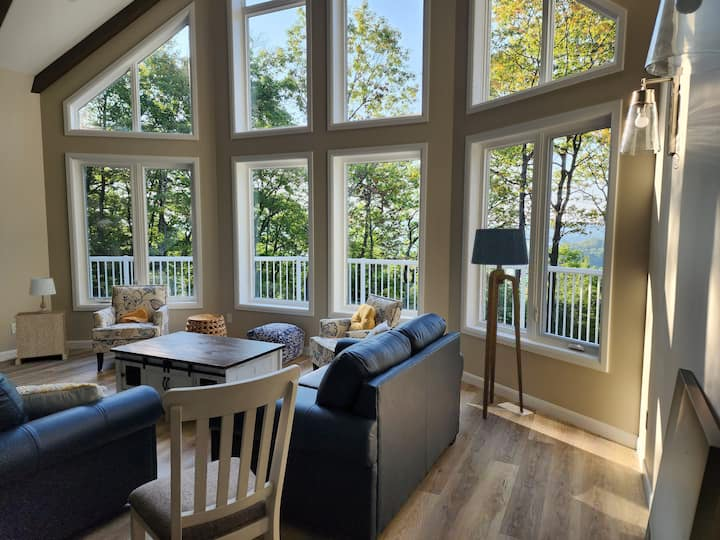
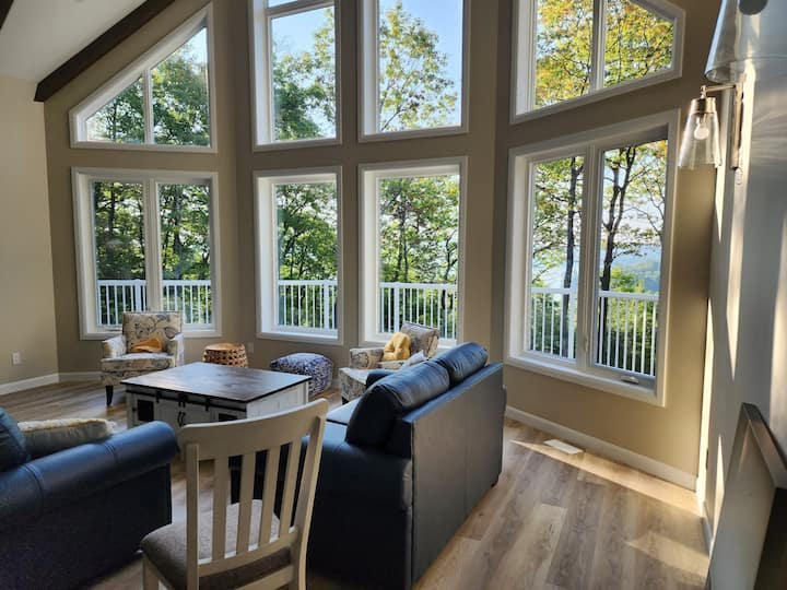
- table lamp [28,277,57,314]
- nightstand [12,309,70,366]
- floor lamp [470,227,530,420]
